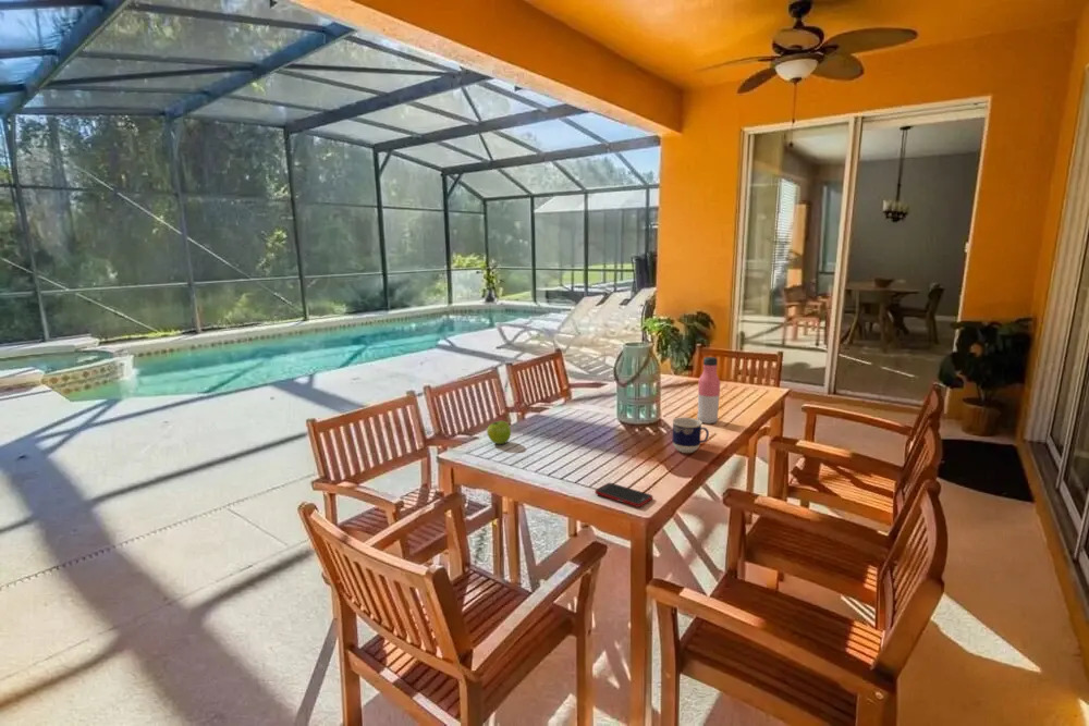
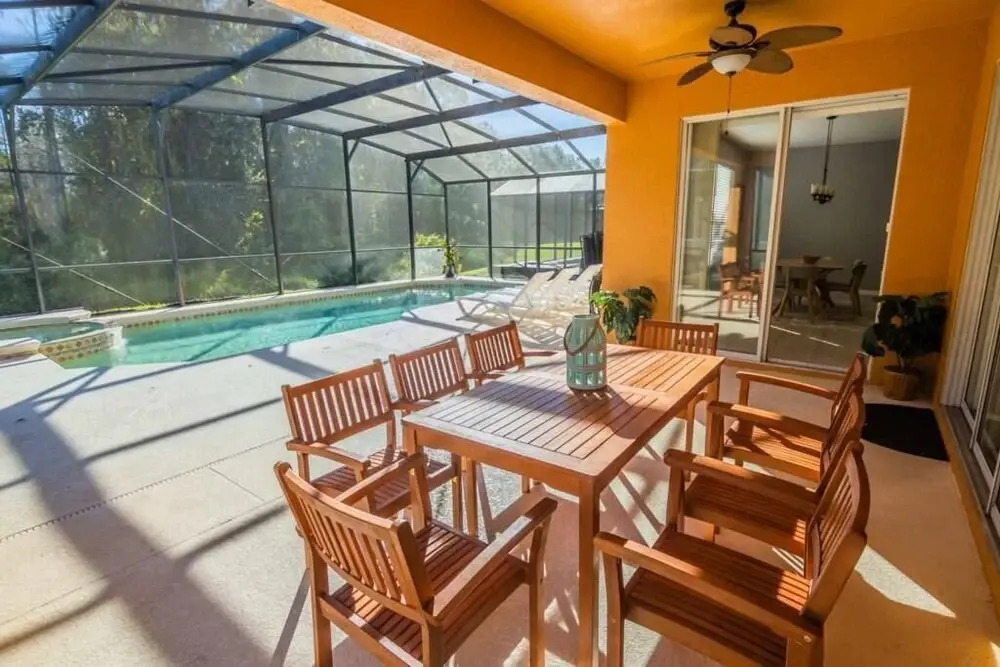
- fruit [486,420,512,445]
- cell phone [594,482,653,508]
- water bottle [696,356,721,424]
- cup [671,417,710,454]
